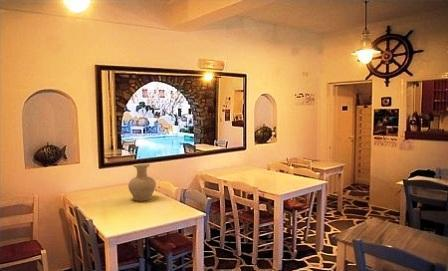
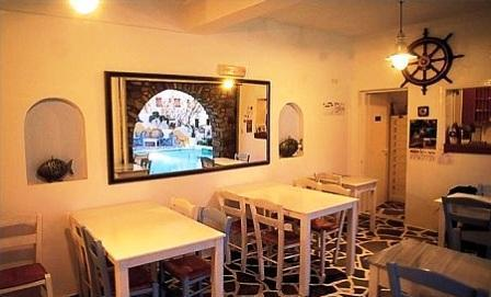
- vase [127,163,157,202]
